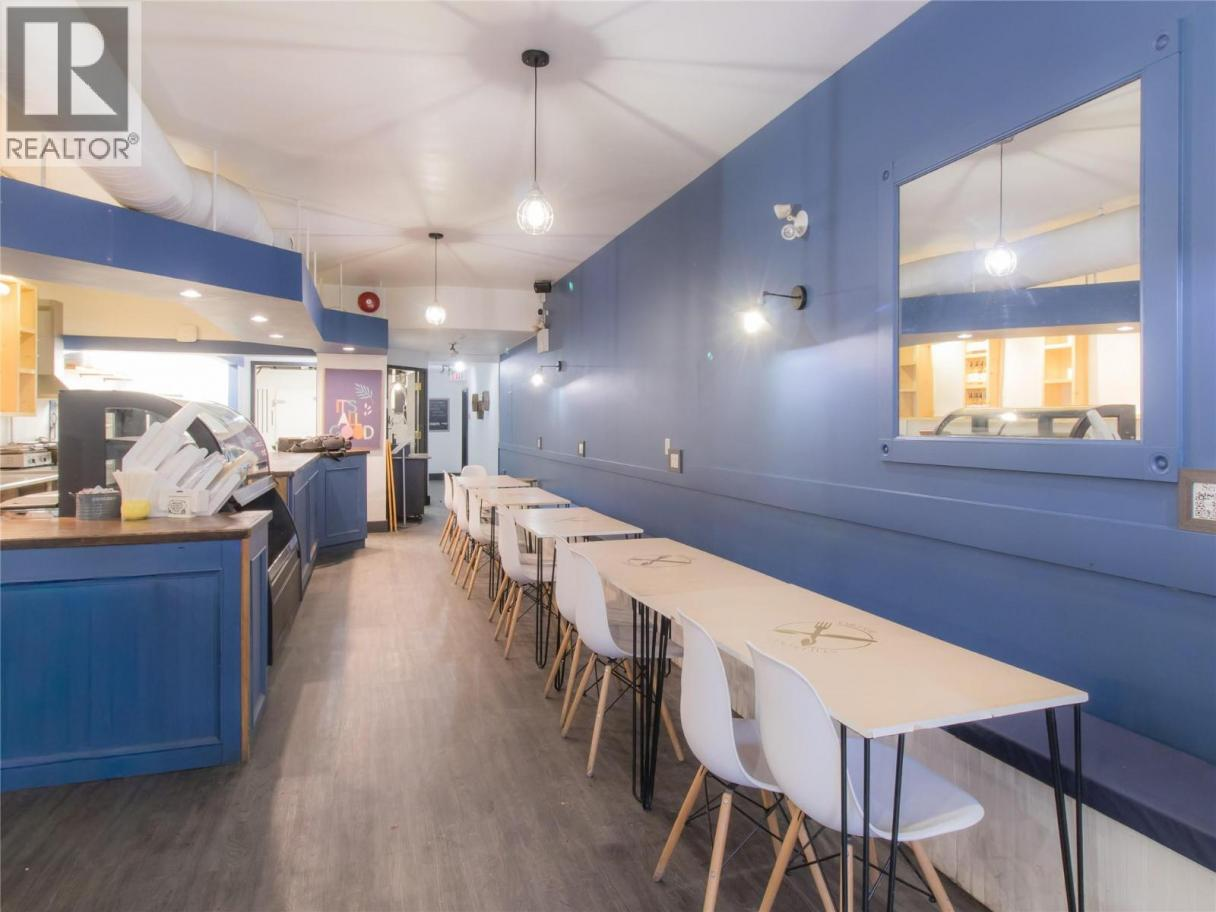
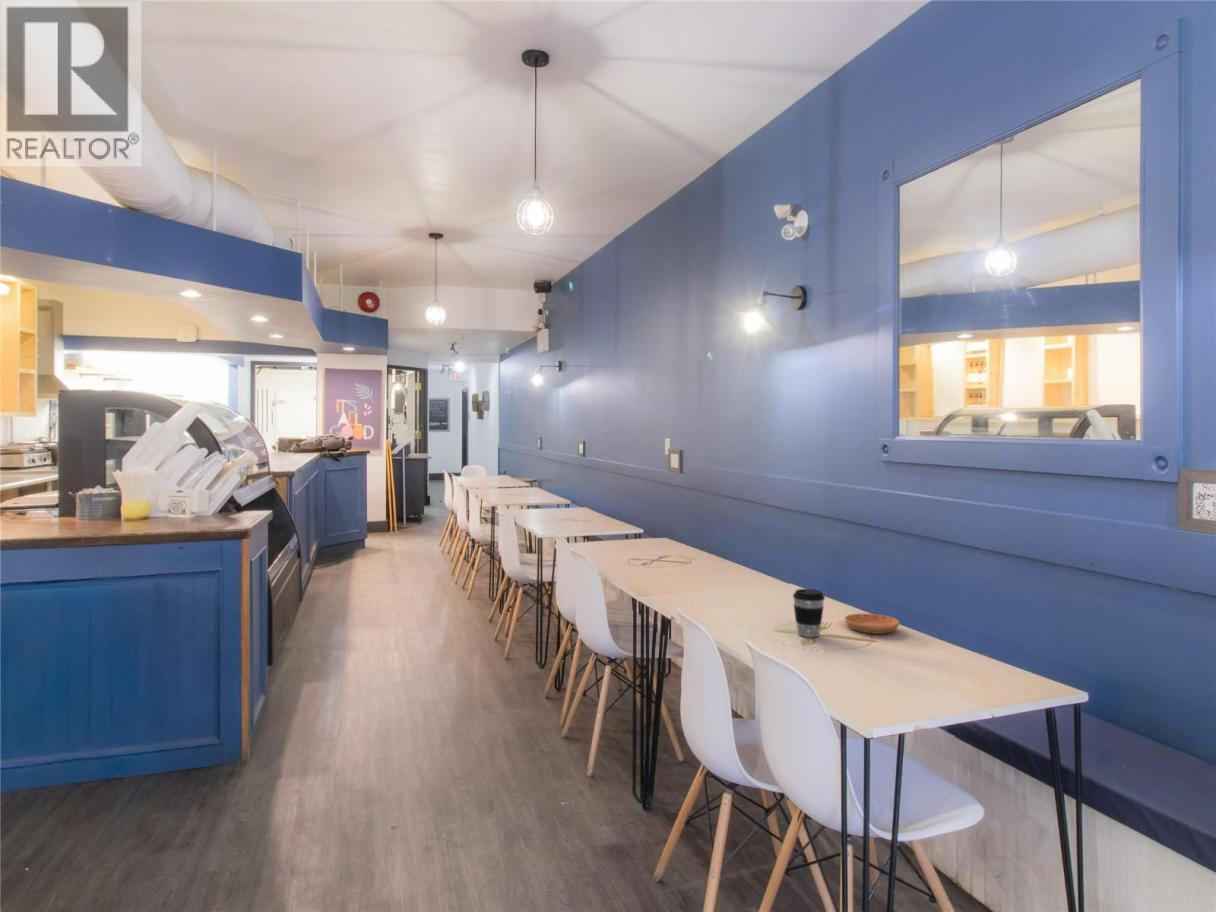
+ saucer [844,613,900,635]
+ coffee cup [792,588,826,638]
